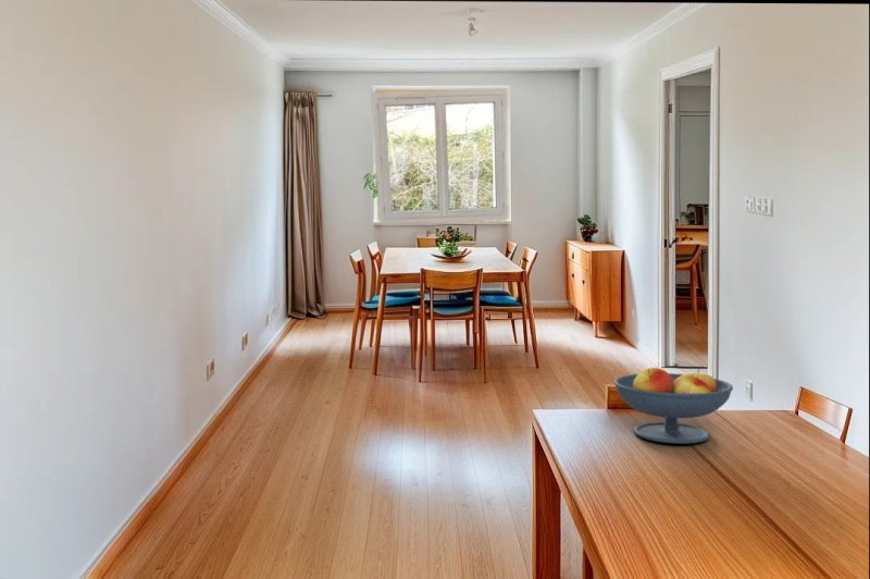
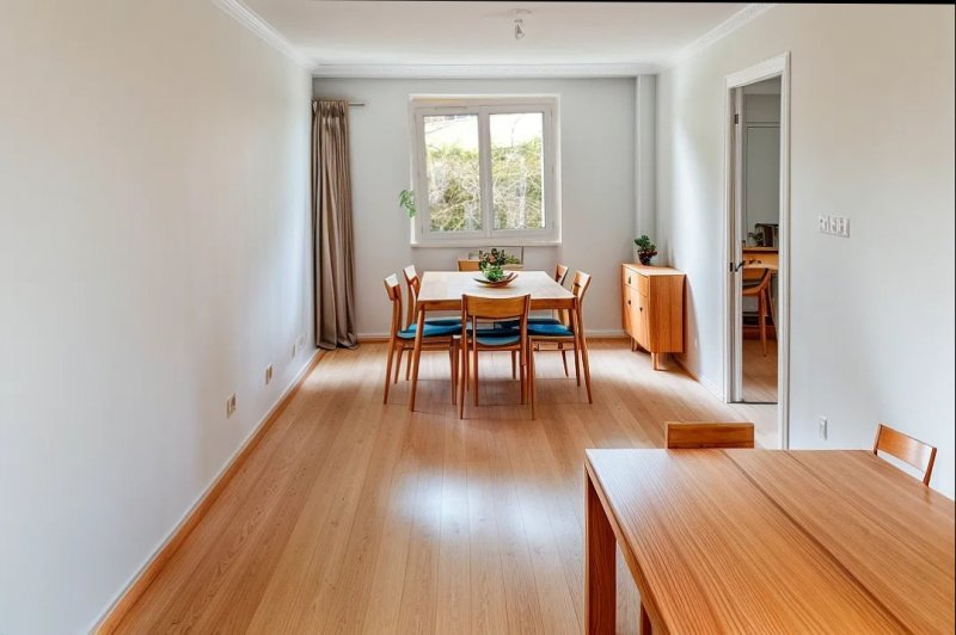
- fruit bowl [612,367,734,445]
